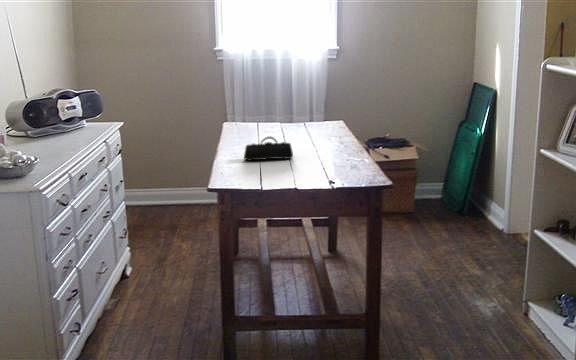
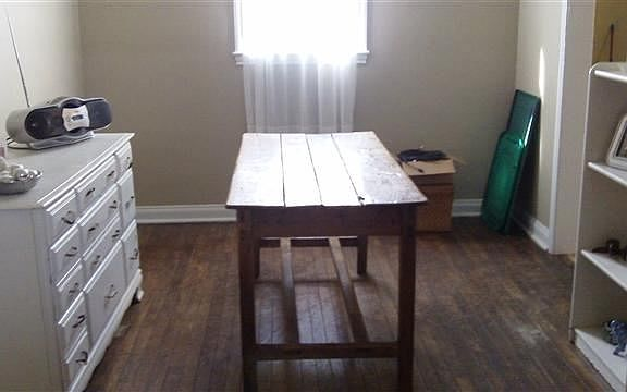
- pencil case [243,135,294,162]
